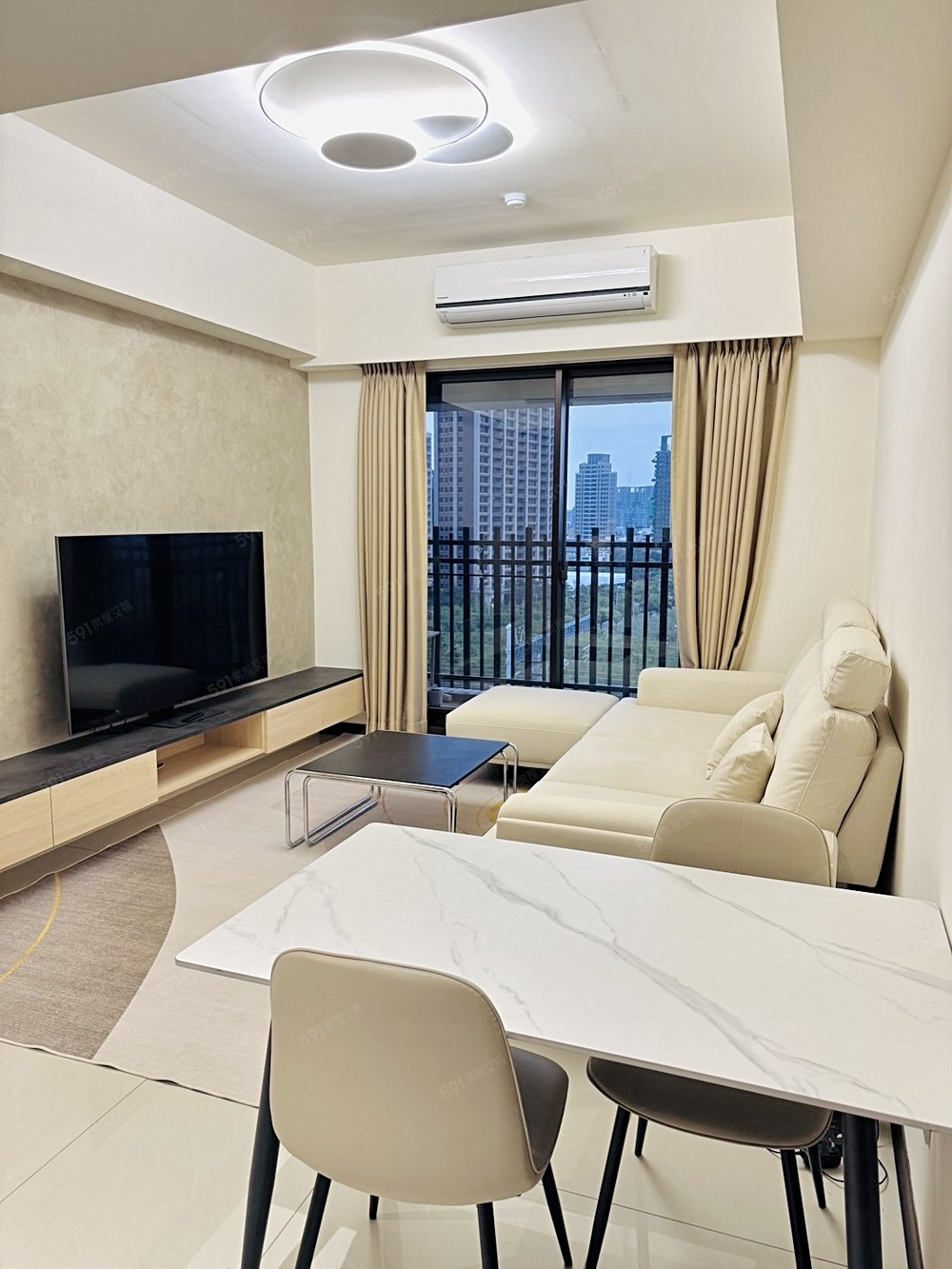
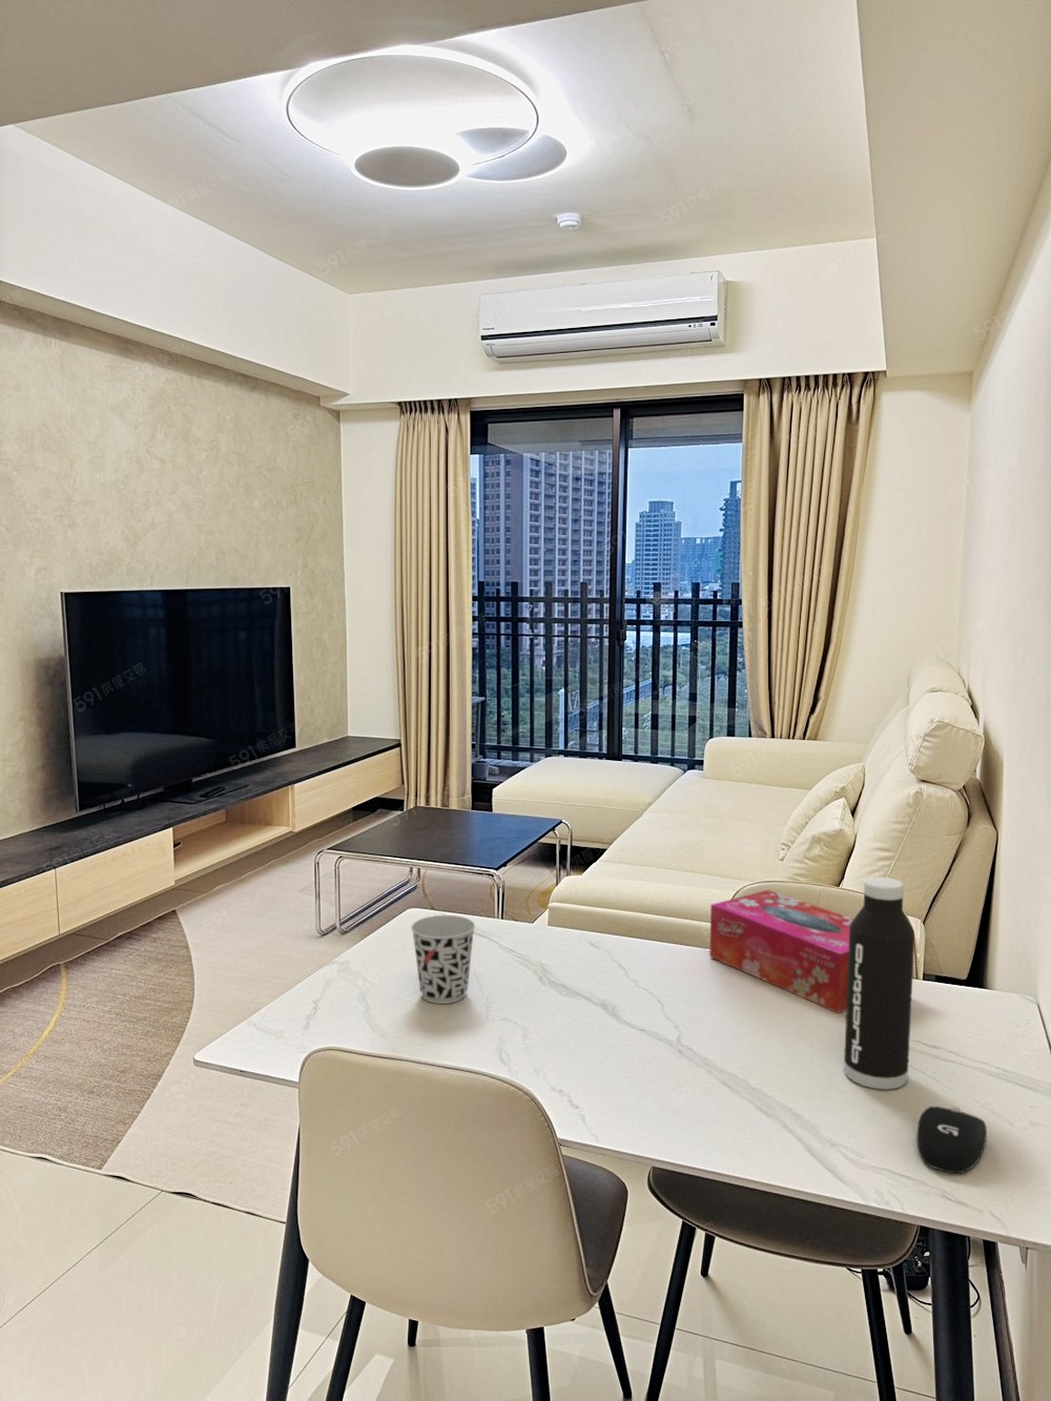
+ cup [410,914,476,1005]
+ water bottle [843,875,915,1091]
+ tissue box [709,889,853,1015]
+ computer mouse [915,1105,988,1174]
